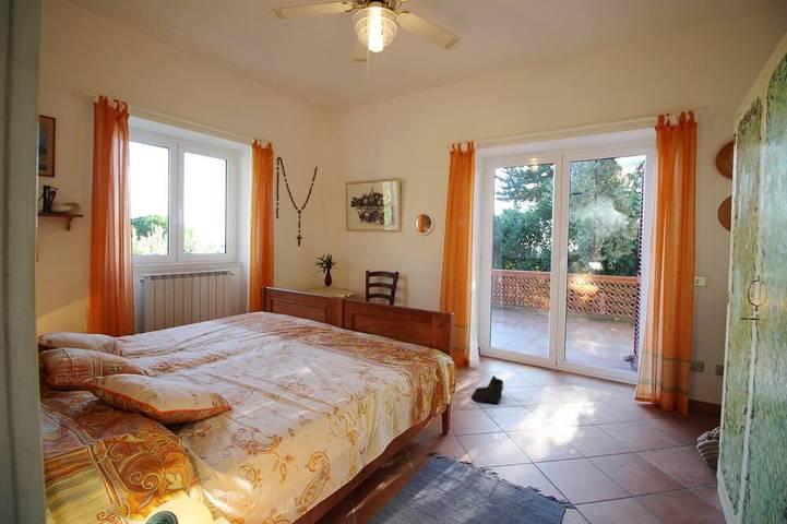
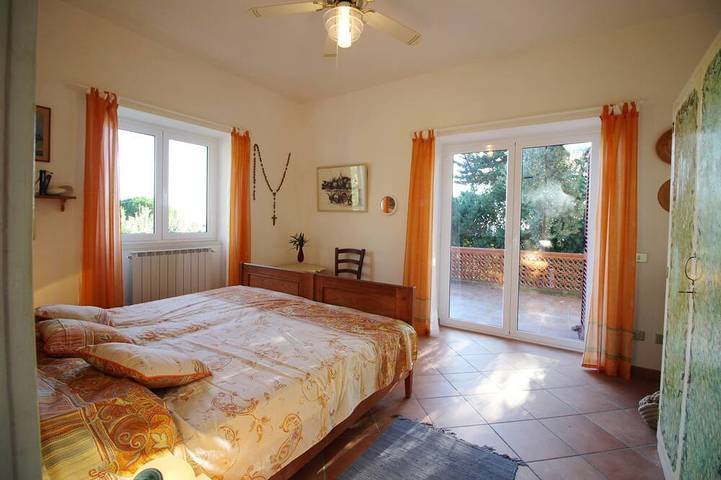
- boots [470,374,505,405]
